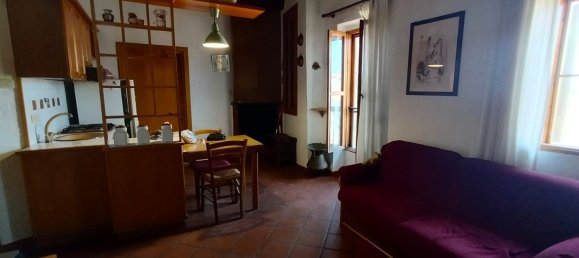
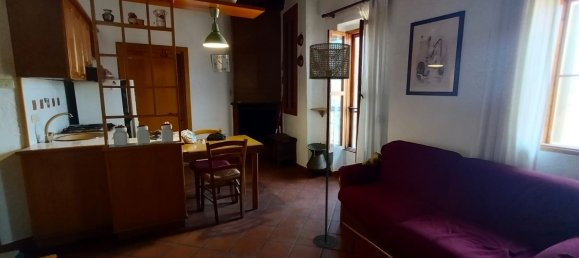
+ floor lamp [308,42,351,249]
